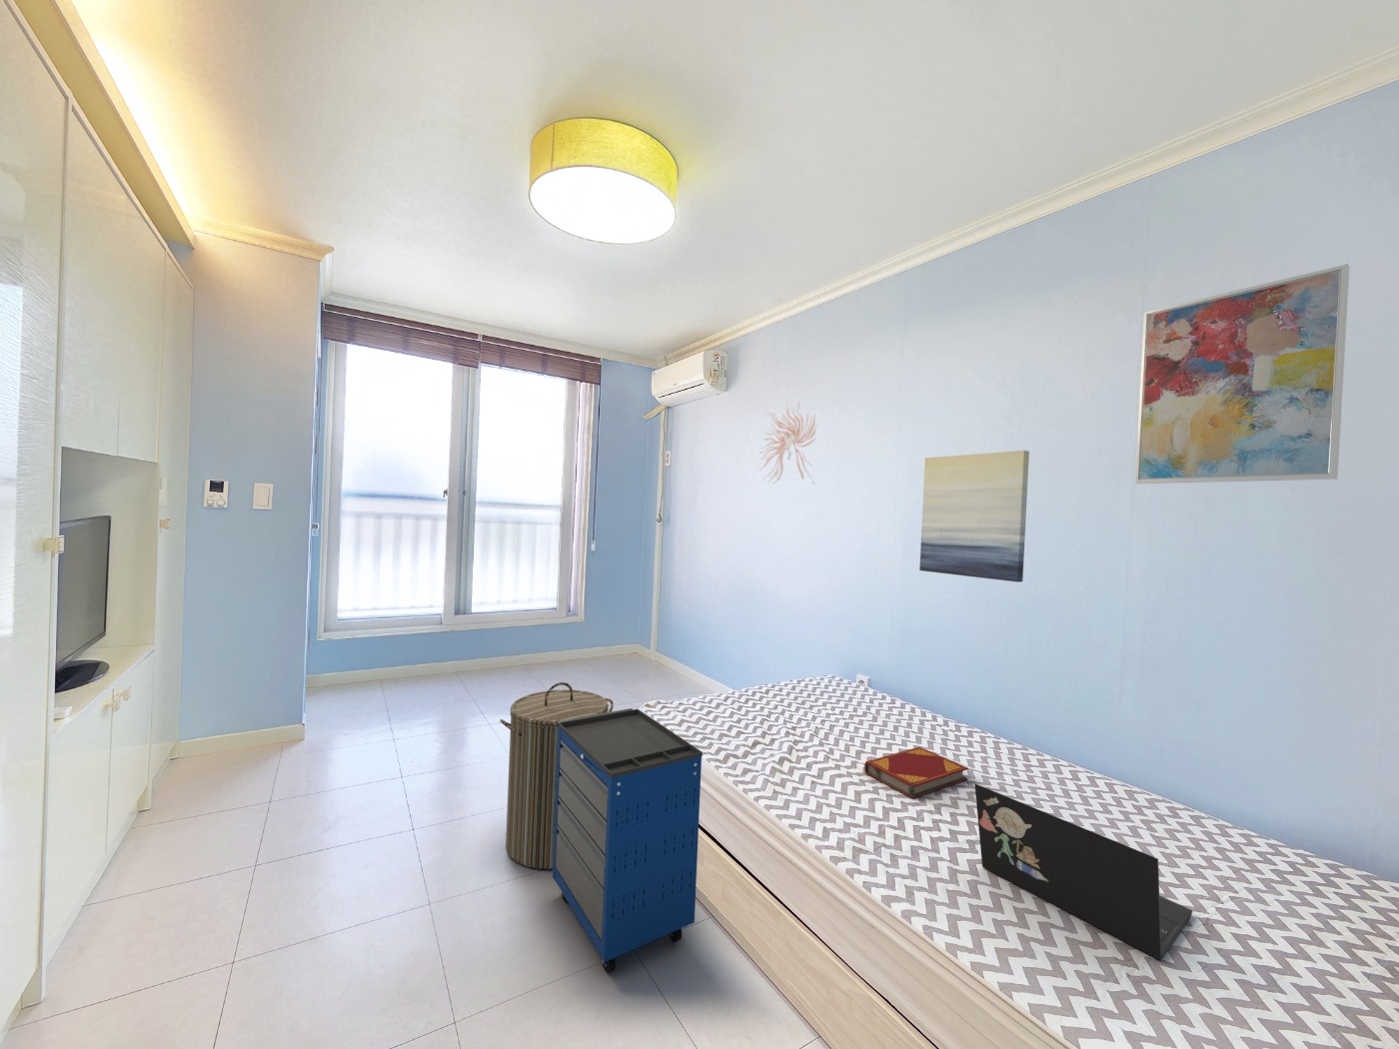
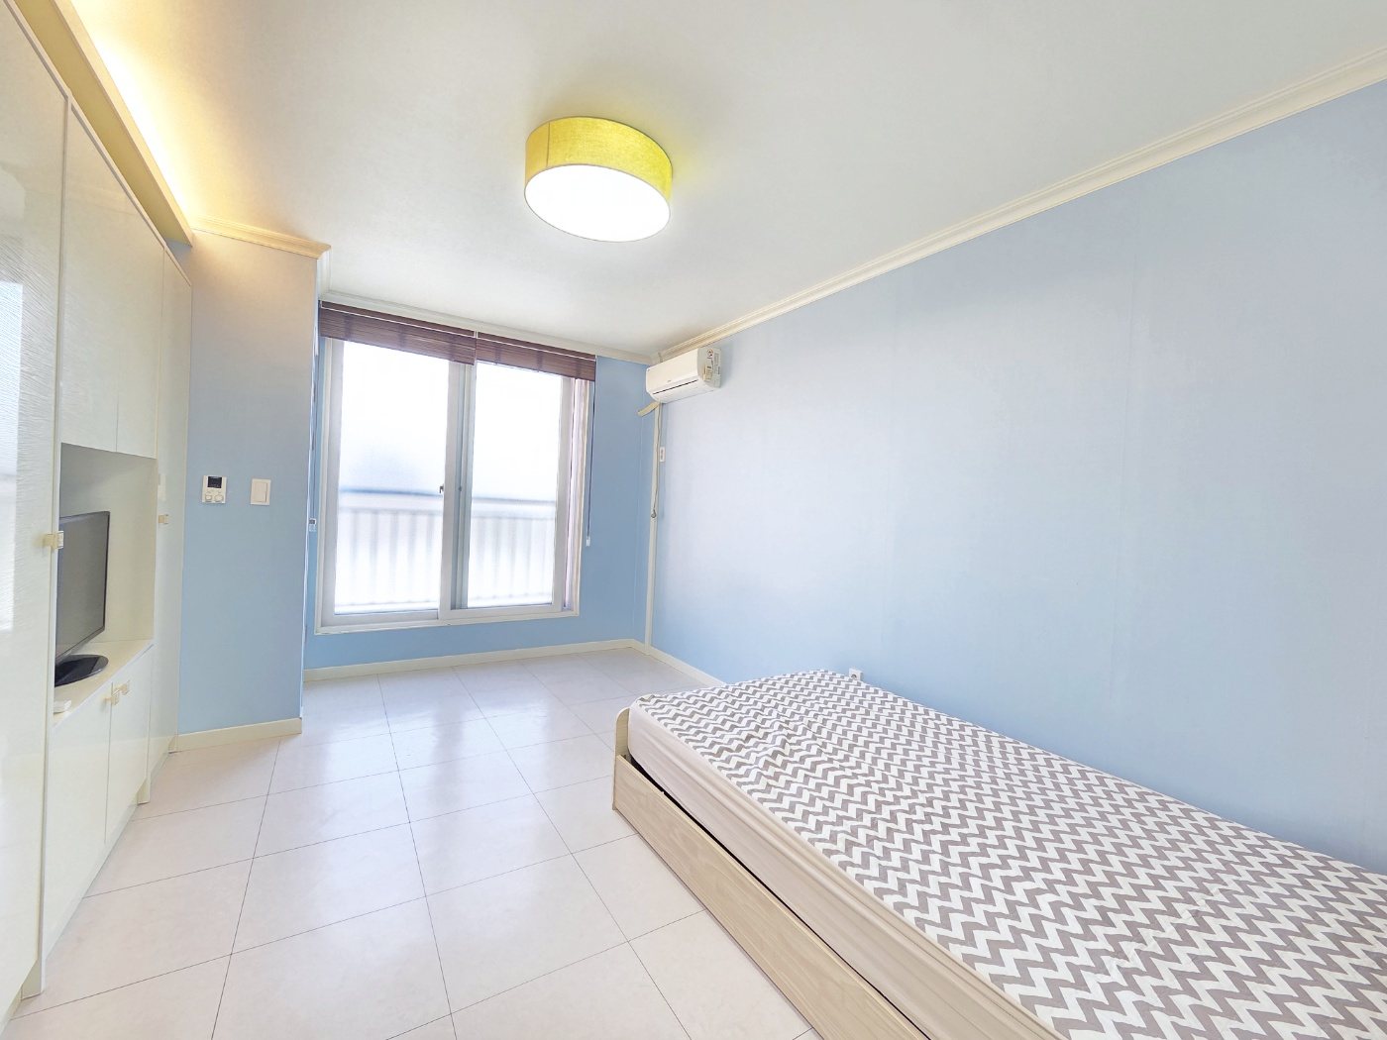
- wall sculpture [758,401,818,487]
- laptop [974,782,1193,961]
- laundry hamper [499,681,615,870]
- wall art [919,450,1030,583]
- wall art [1135,262,1351,485]
- hardback book [864,746,969,799]
- cabinet [552,707,704,974]
